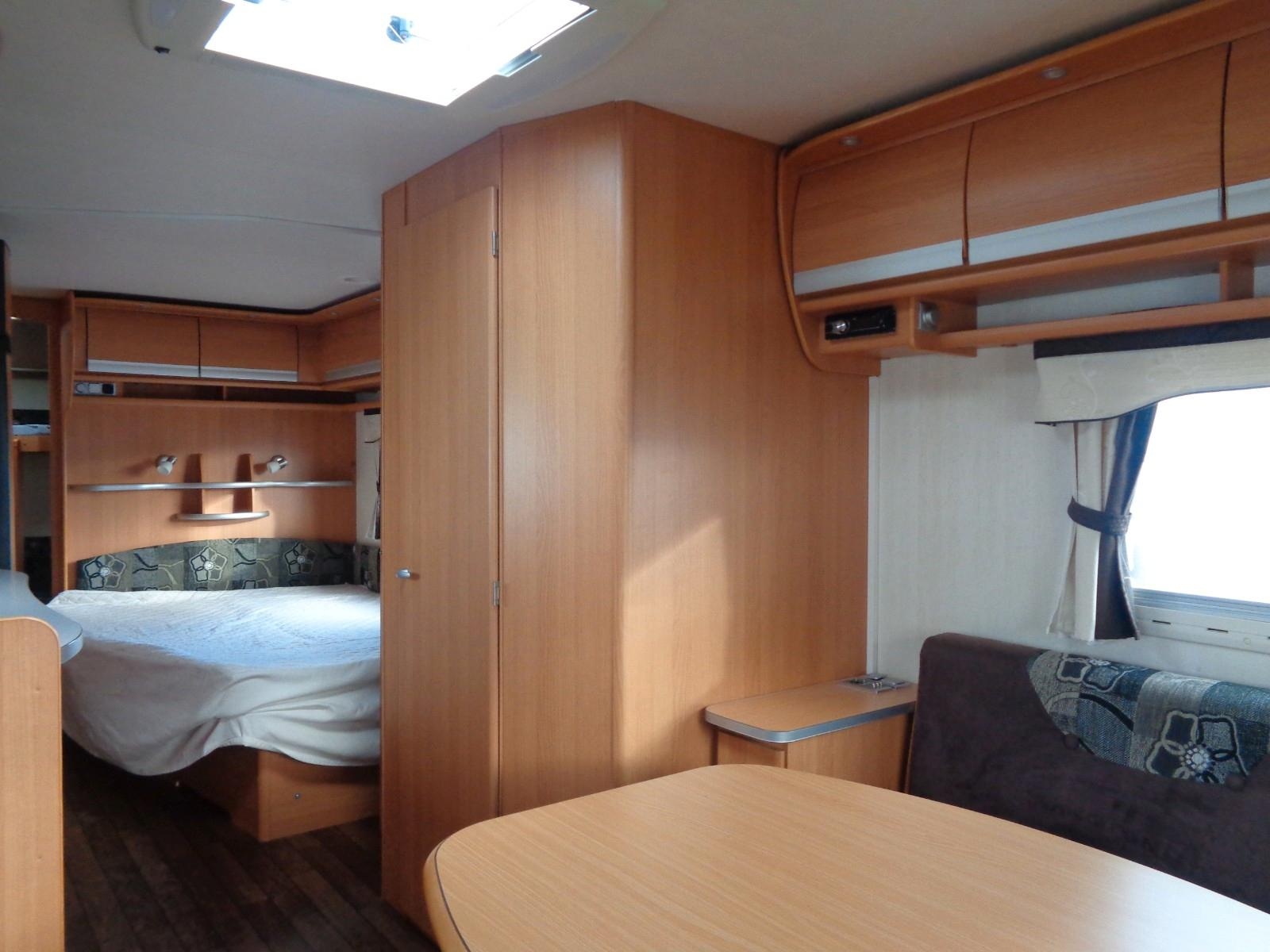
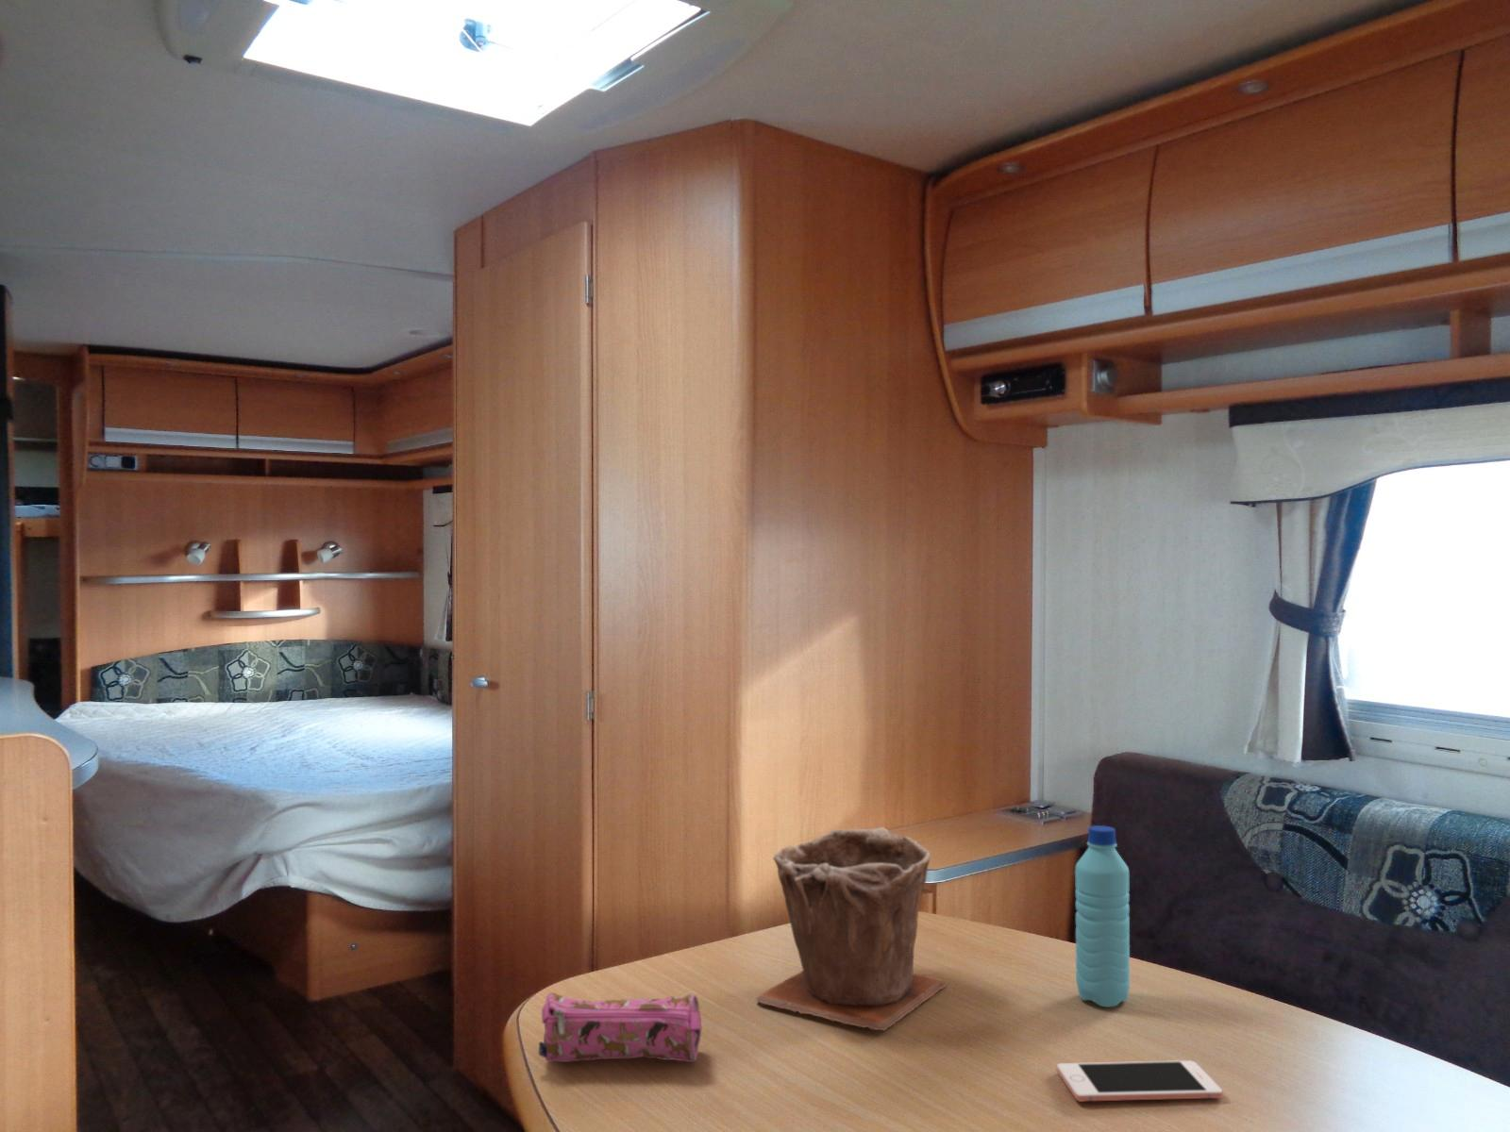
+ water bottle [1074,824,1131,1008]
+ pencil case [537,992,703,1063]
+ plant pot [755,826,946,1032]
+ cell phone [1056,1061,1223,1102]
